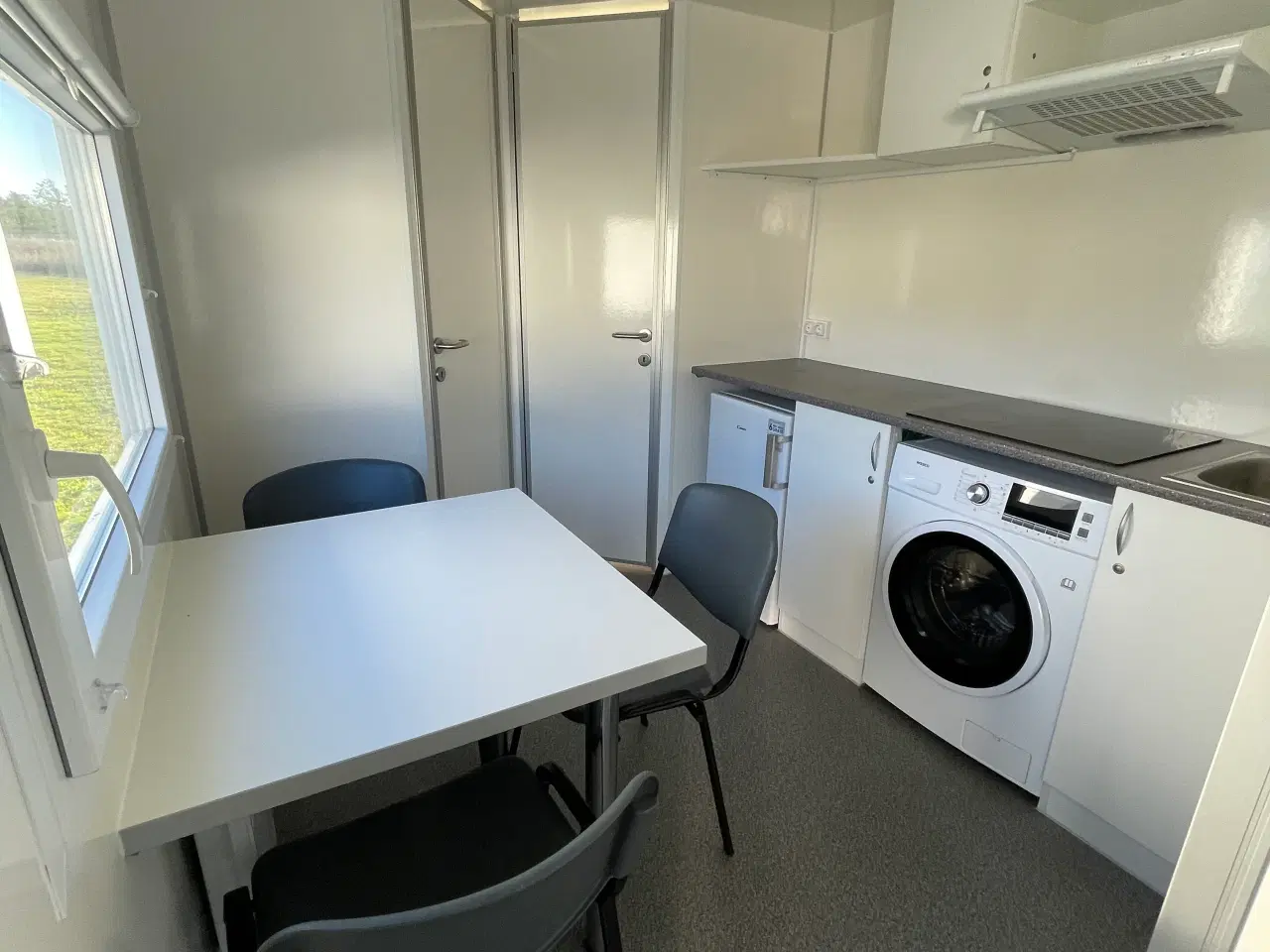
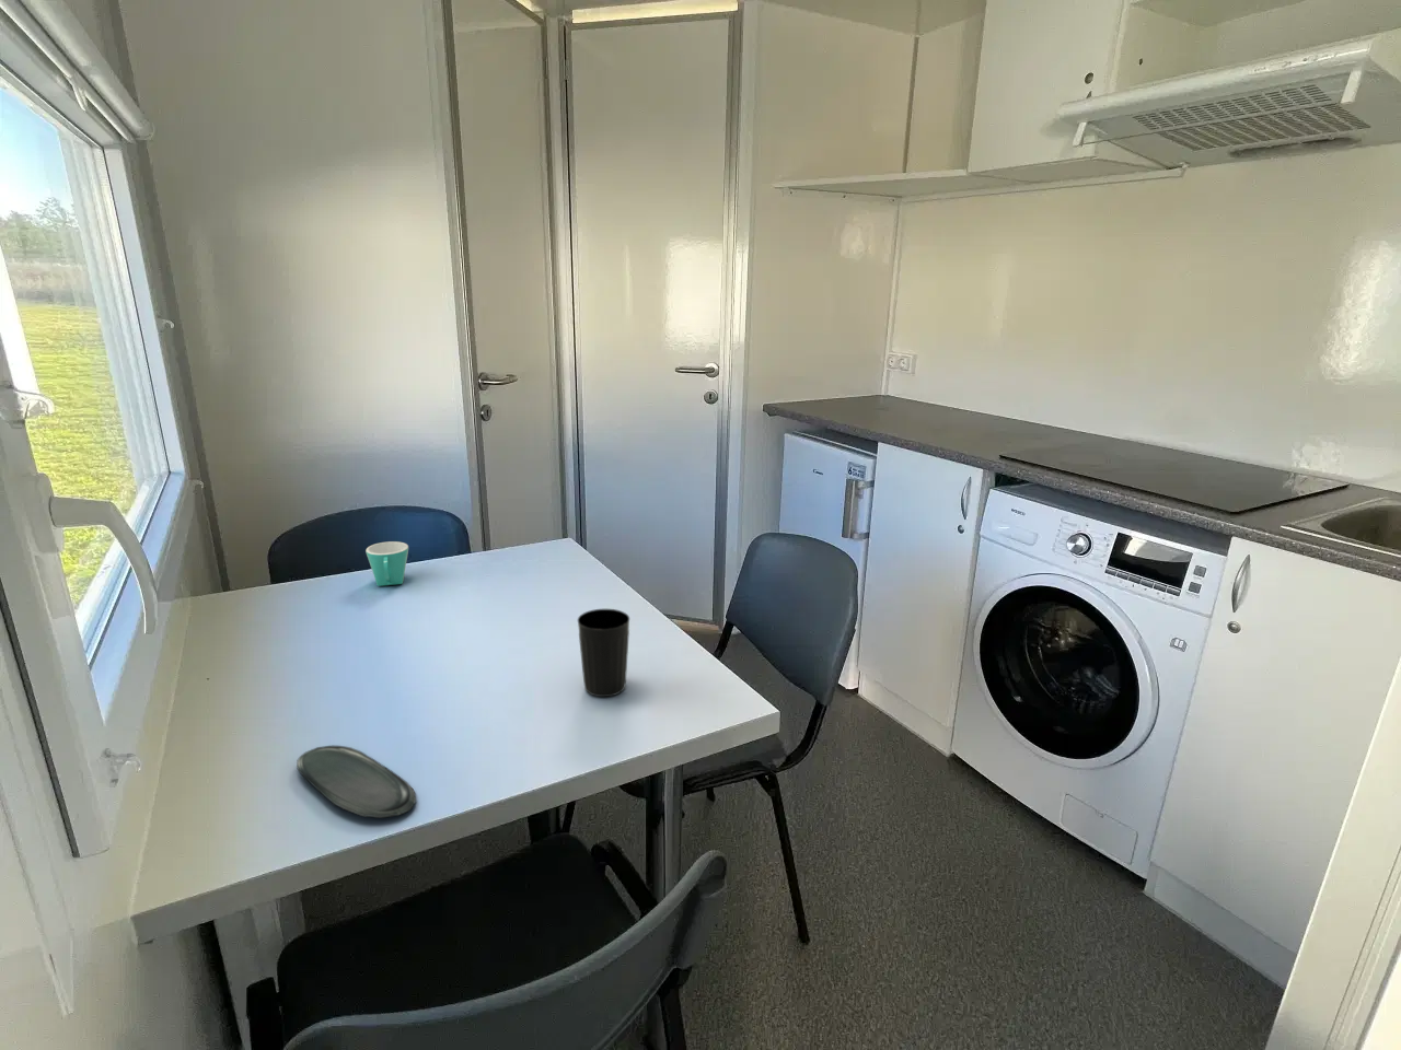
+ mug [364,540,409,588]
+ oval tray [296,744,417,818]
+ cup [577,608,631,698]
